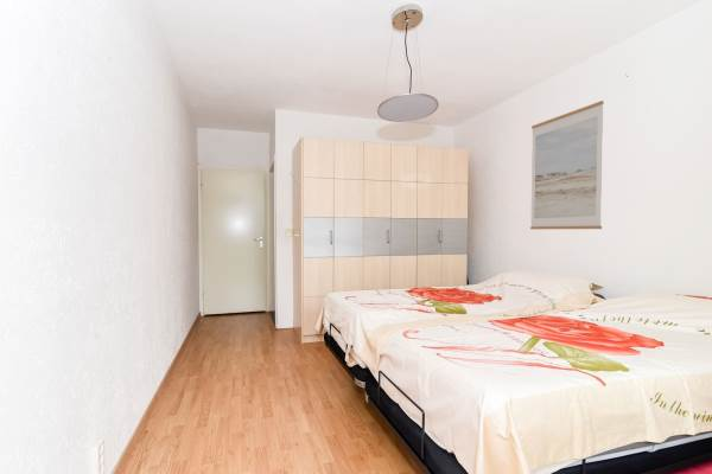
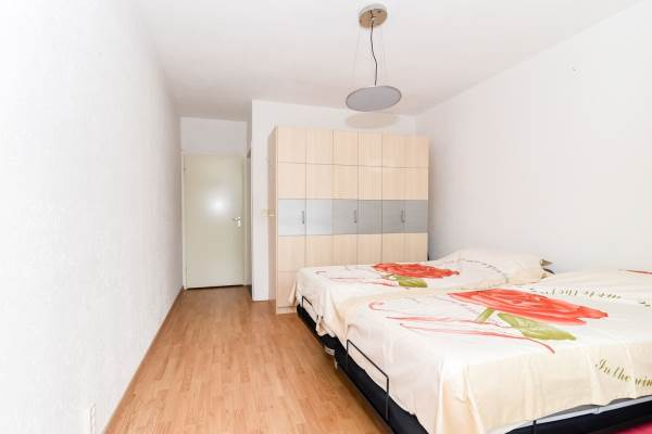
- wall art [529,100,605,230]
